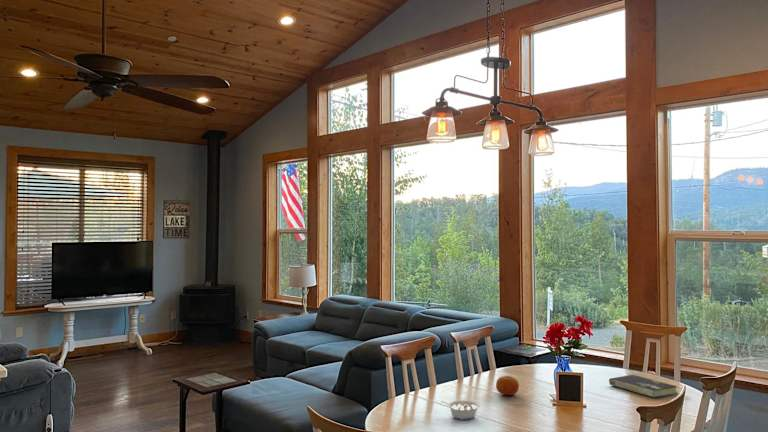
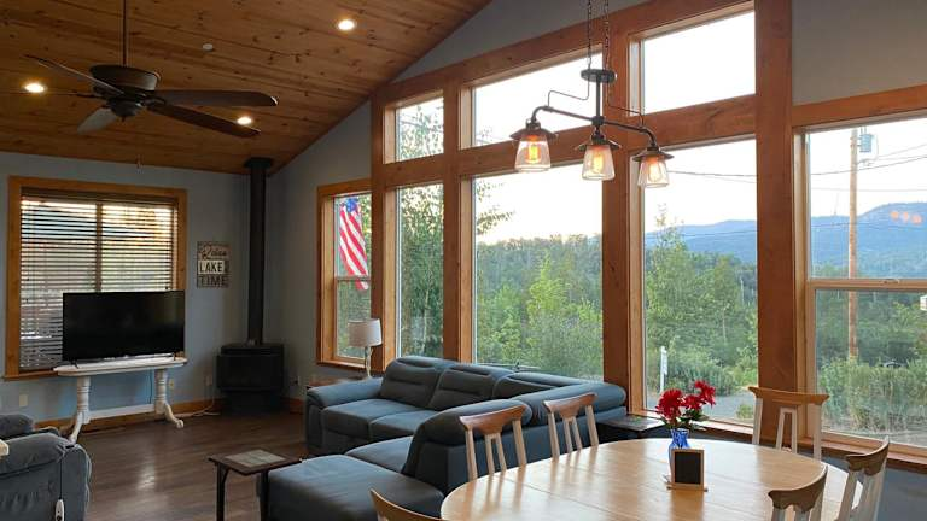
- legume [440,399,481,421]
- fruit [495,375,520,396]
- book [608,374,679,398]
